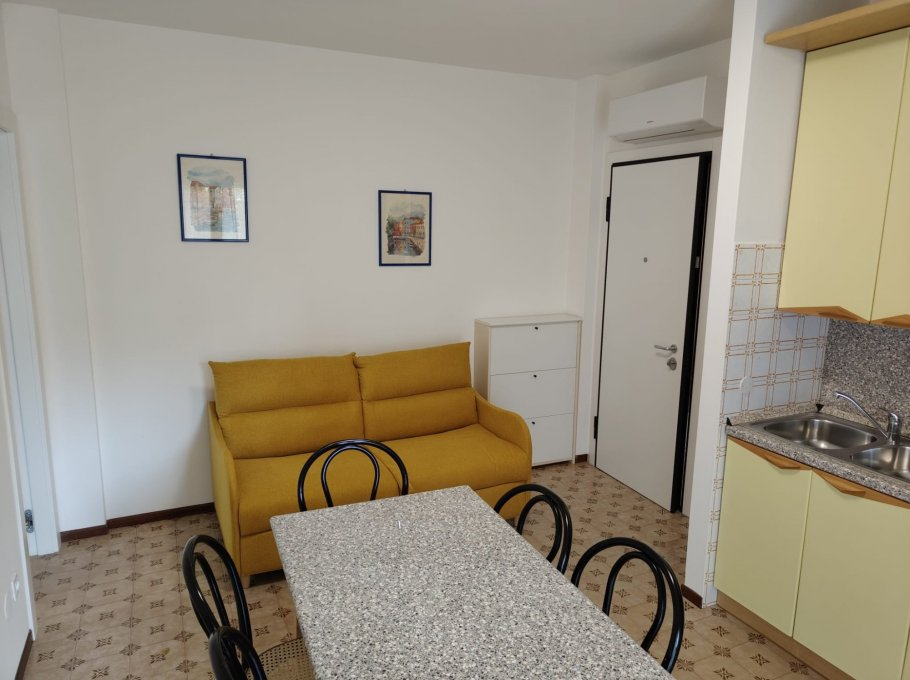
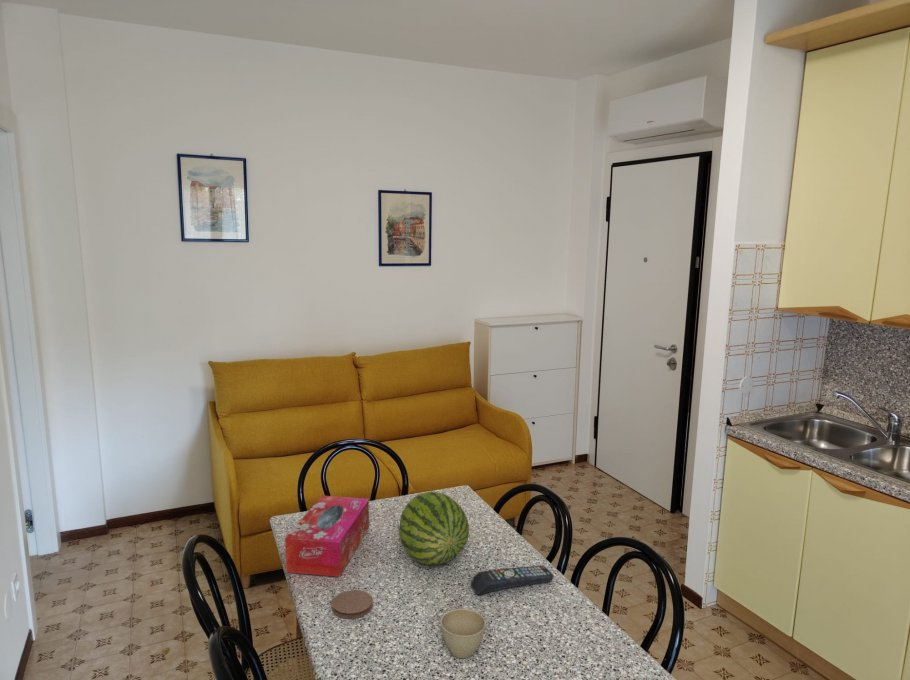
+ flower pot [440,608,487,659]
+ remote control [470,565,555,596]
+ coaster [331,589,374,620]
+ tissue box [284,495,370,578]
+ fruit [398,491,470,566]
